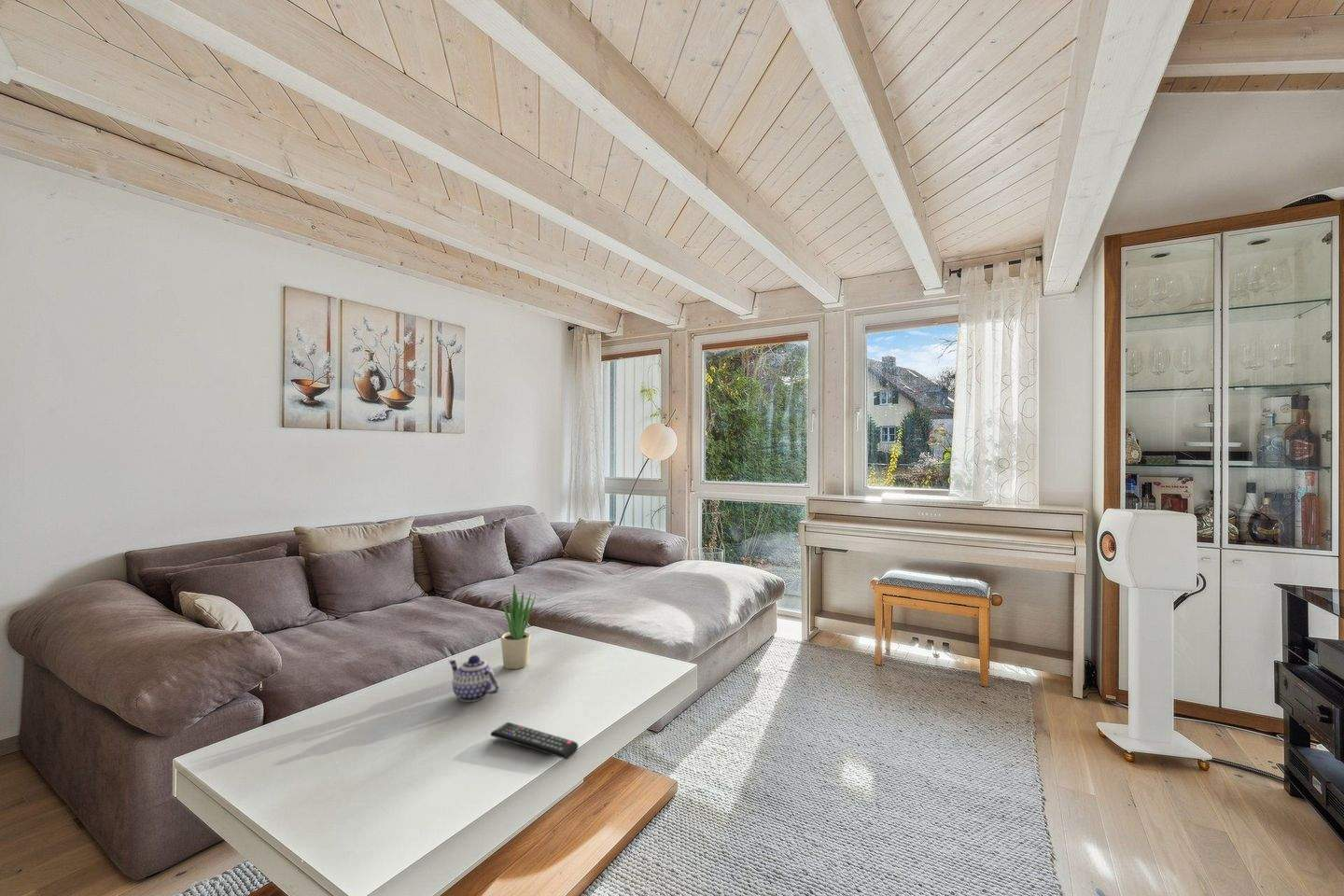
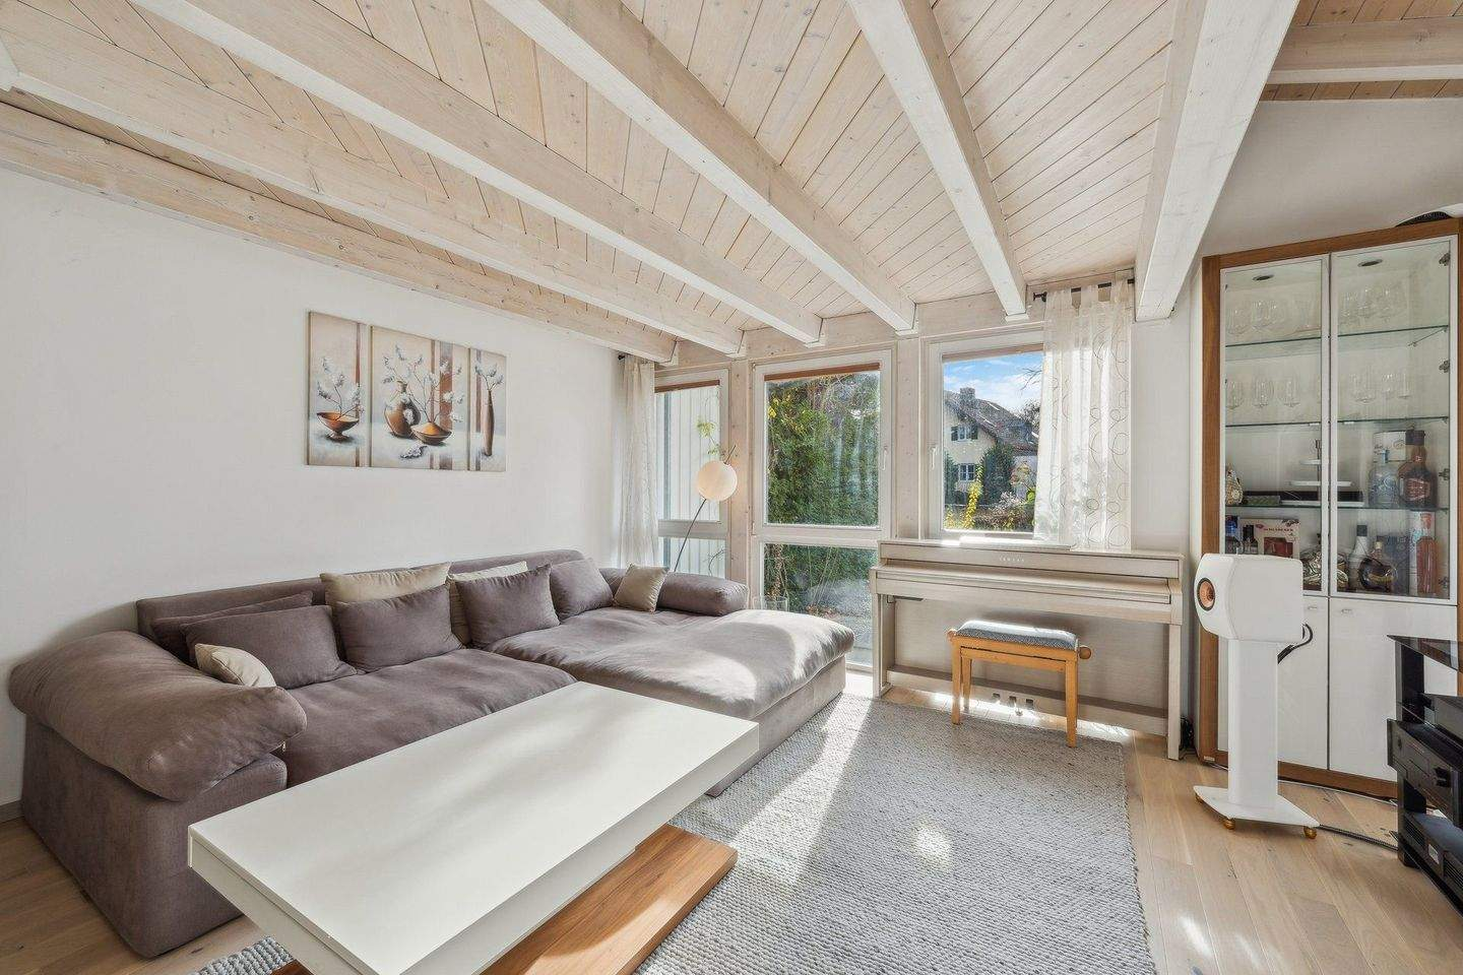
- teapot [448,654,500,703]
- potted plant [500,584,537,670]
- remote control [489,721,579,761]
